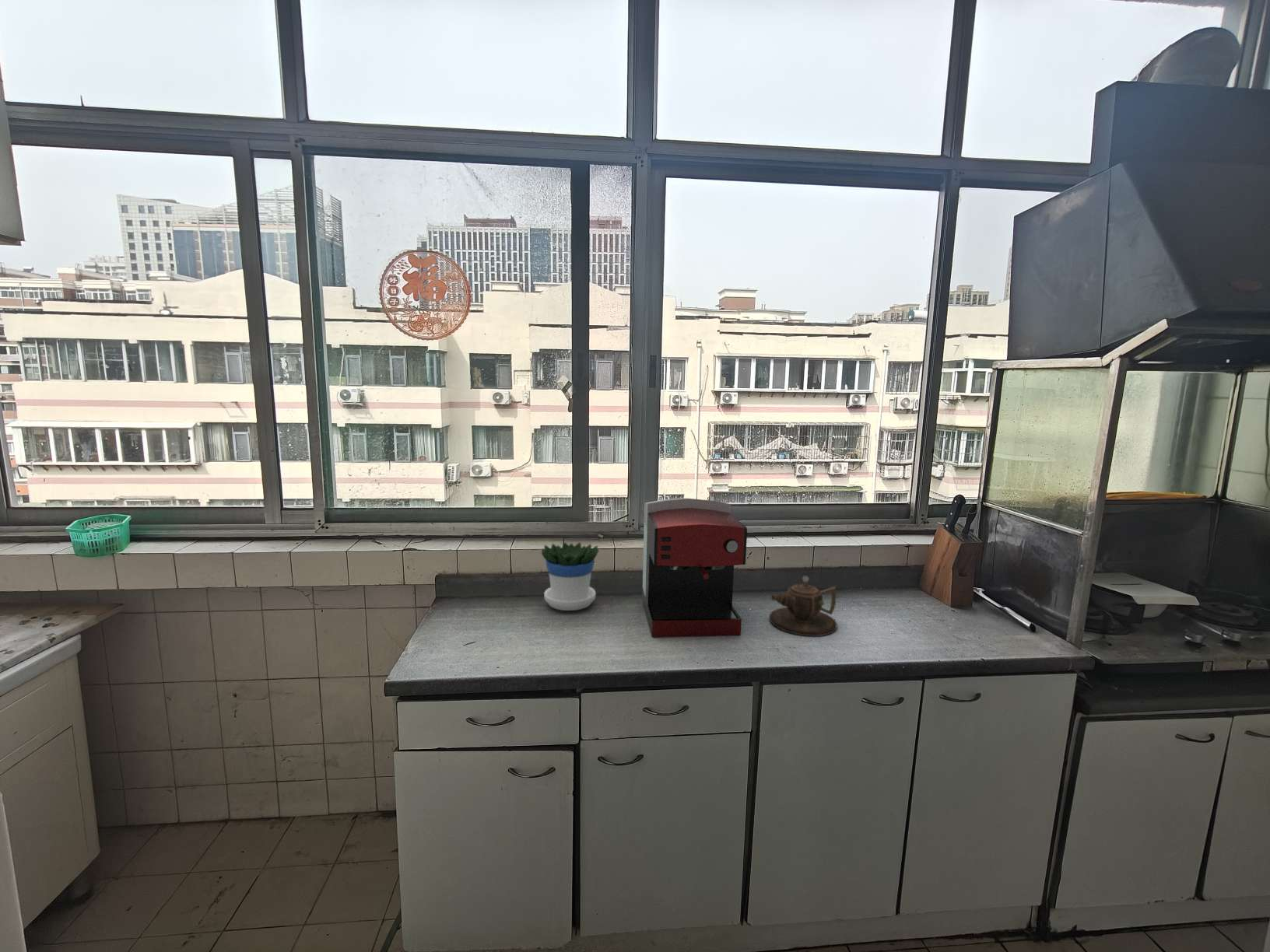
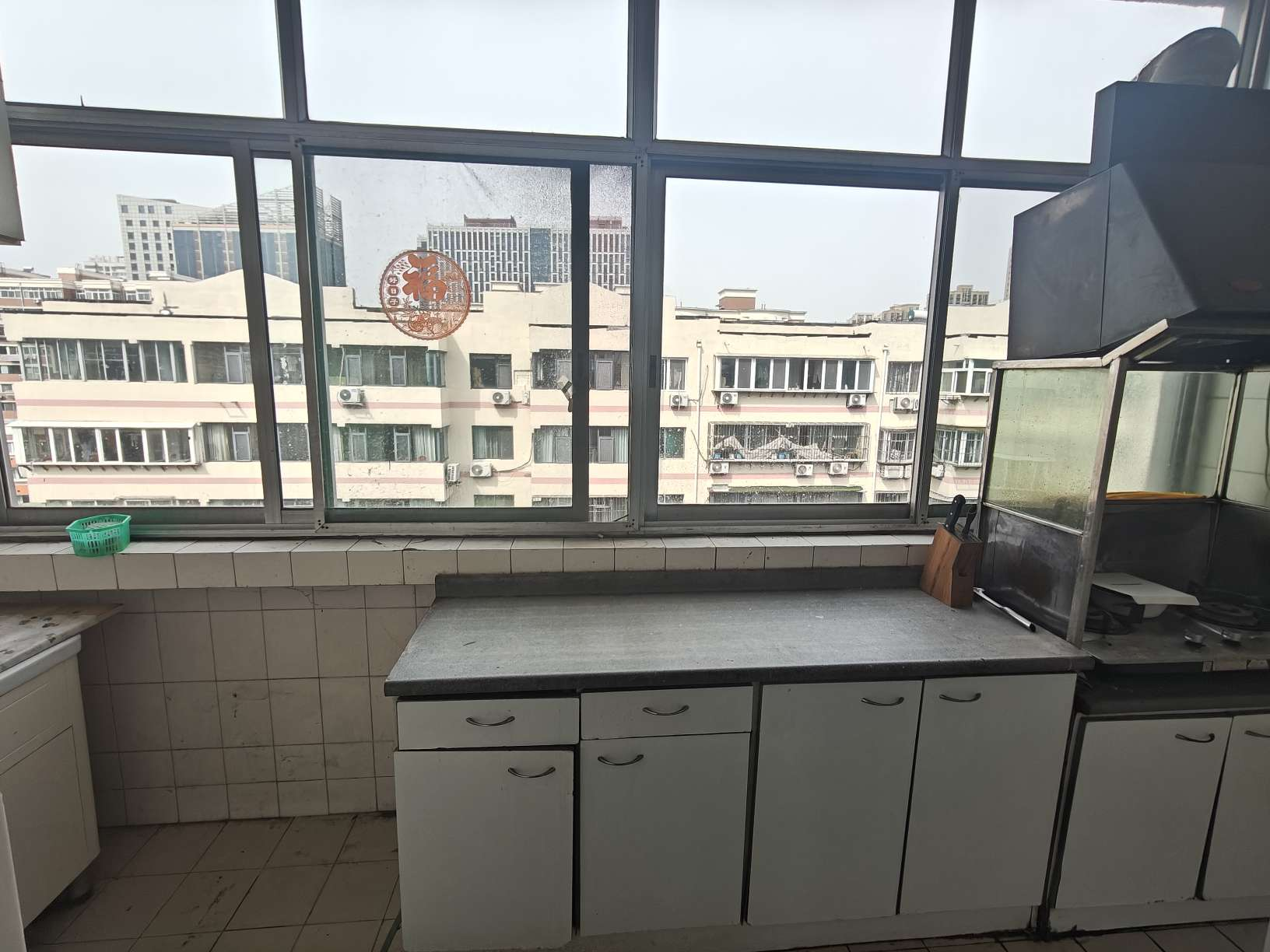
- flowerpot [541,541,599,611]
- teapot [769,574,837,637]
- coffee maker [641,497,748,638]
